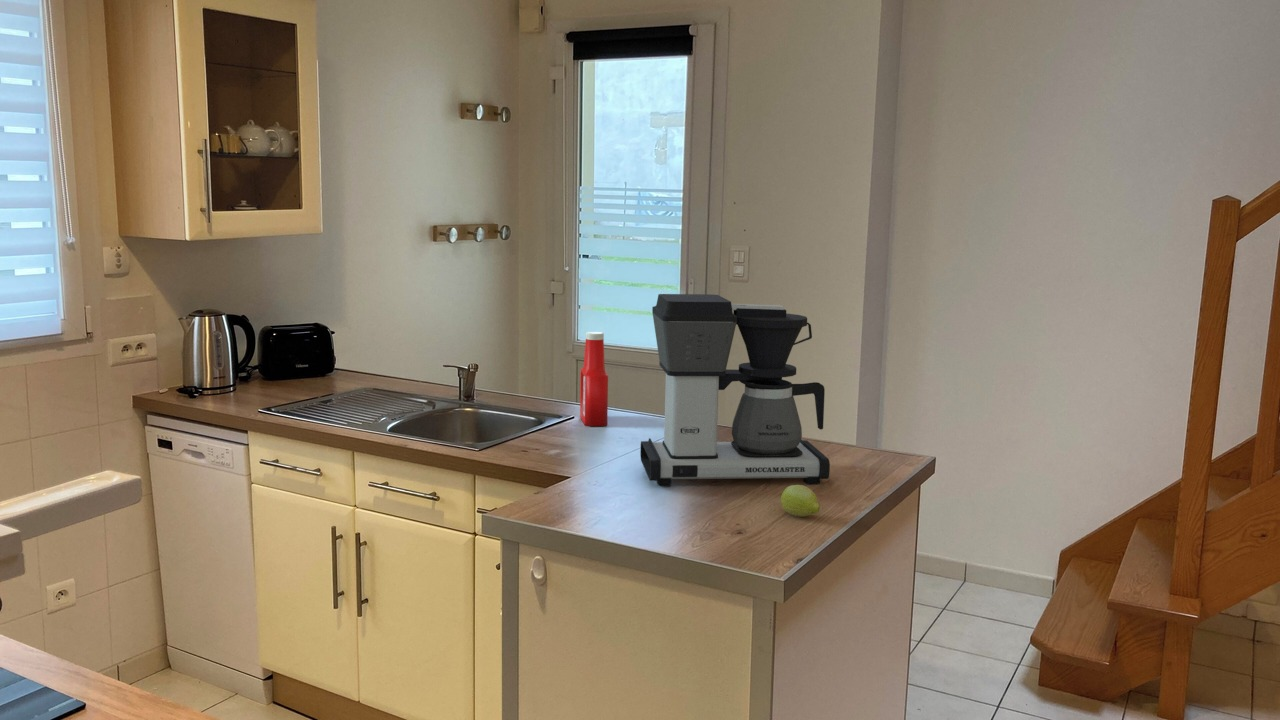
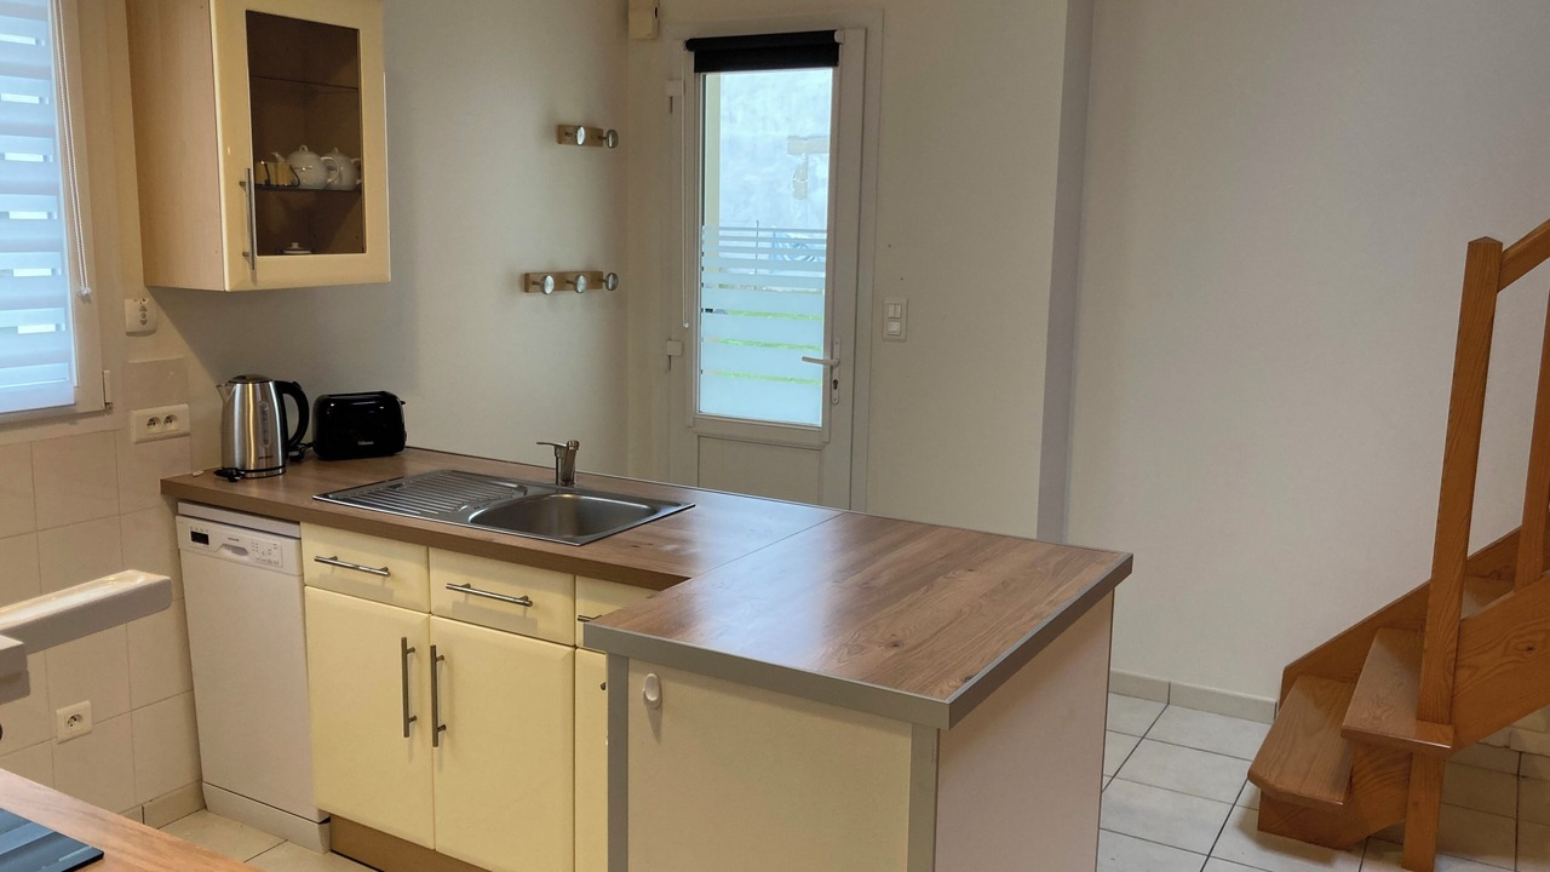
- soap bottle [579,331,609,427]
- coffee maker [639,293,831,487]
- fruit [780,484,821,517]
